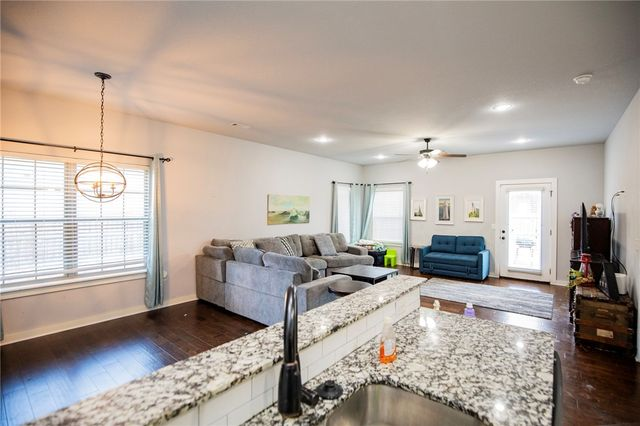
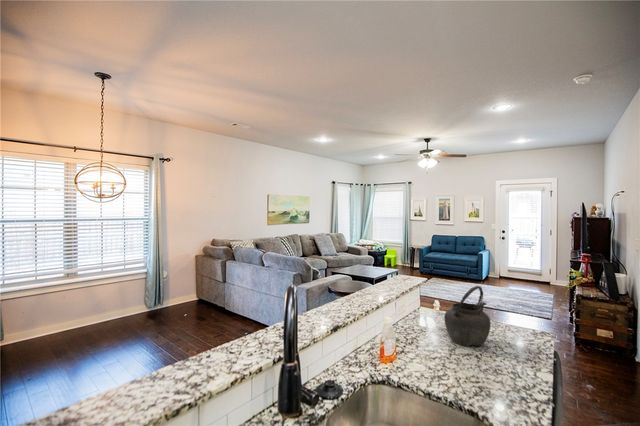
+ kettle [443,285,492,347]
